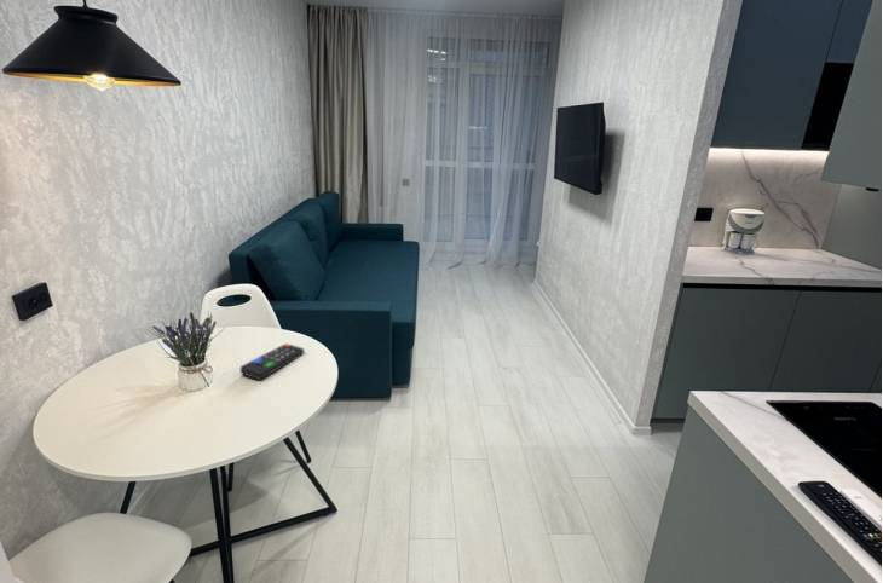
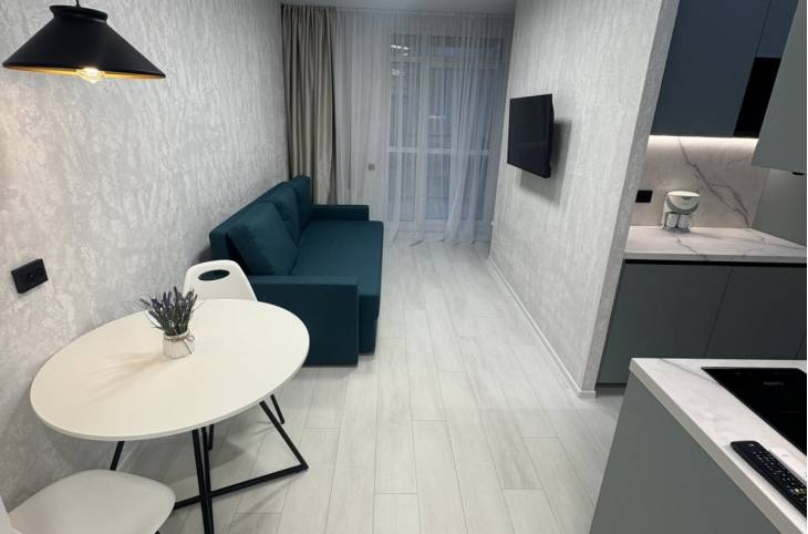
- remote control [239,342,305,381]
